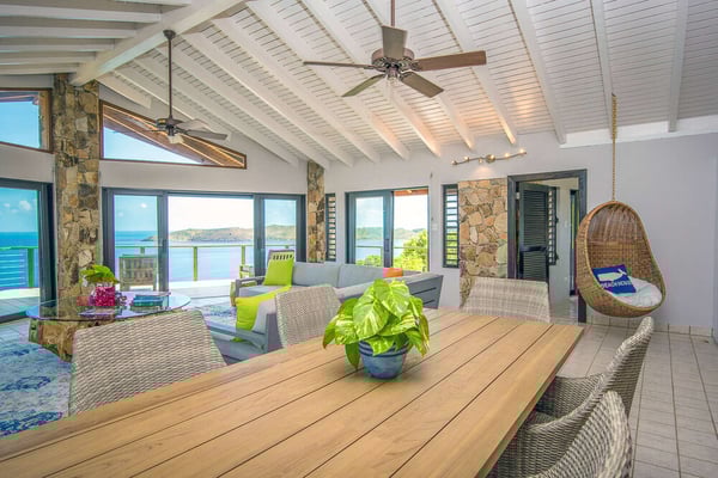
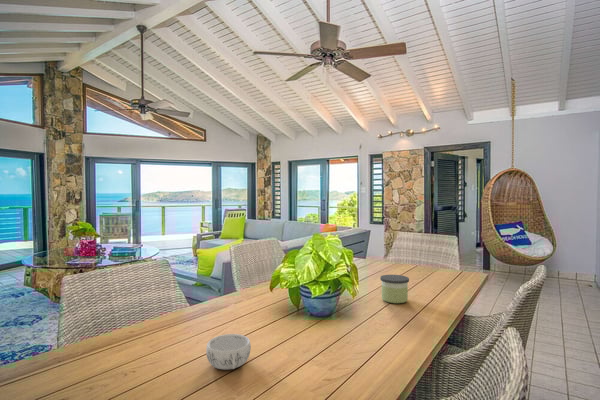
+ candle [379,274,410,304]
+ decorative bowl [205,333,252,371]
